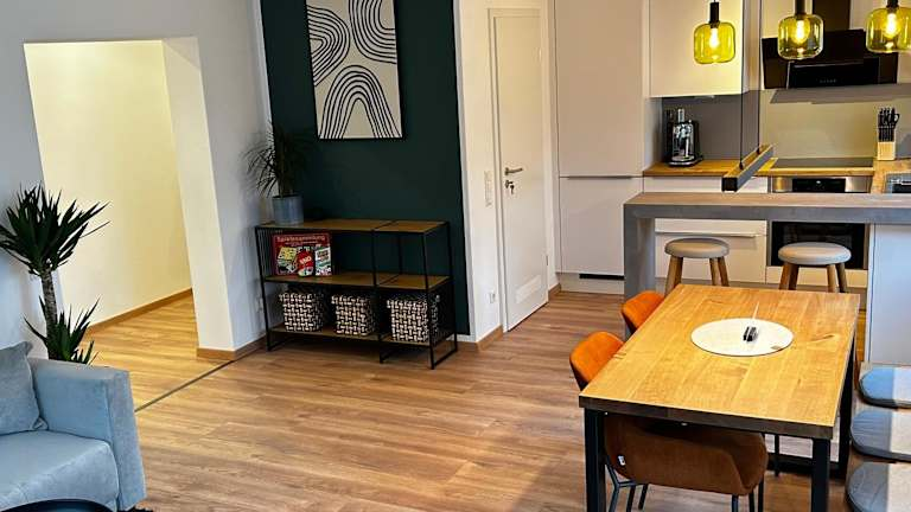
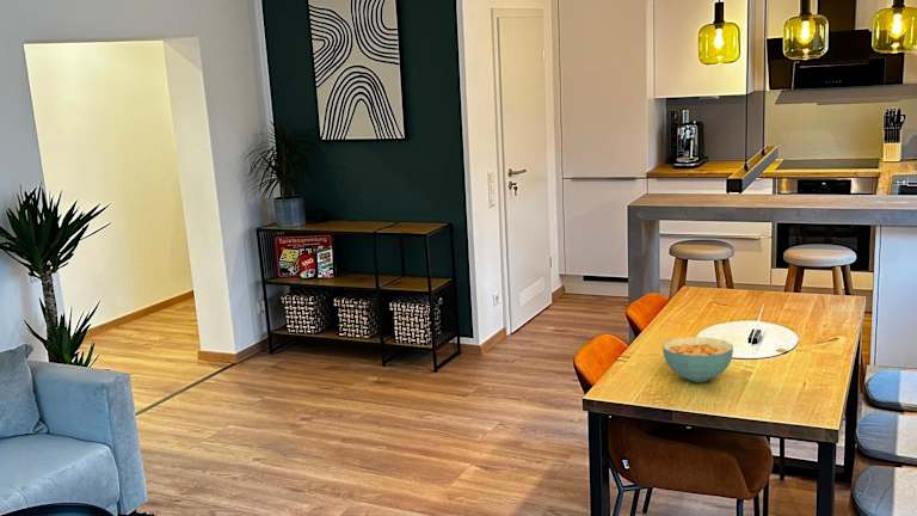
+ cereal bowl [661,336,734,383]
